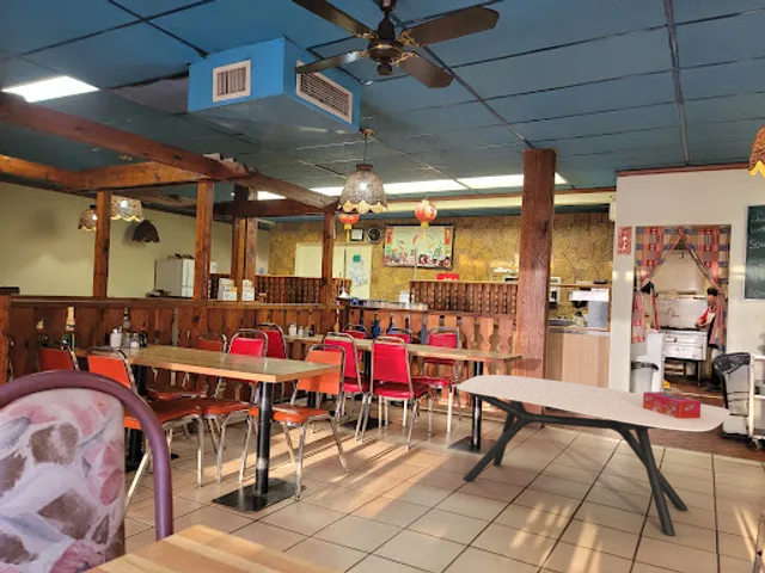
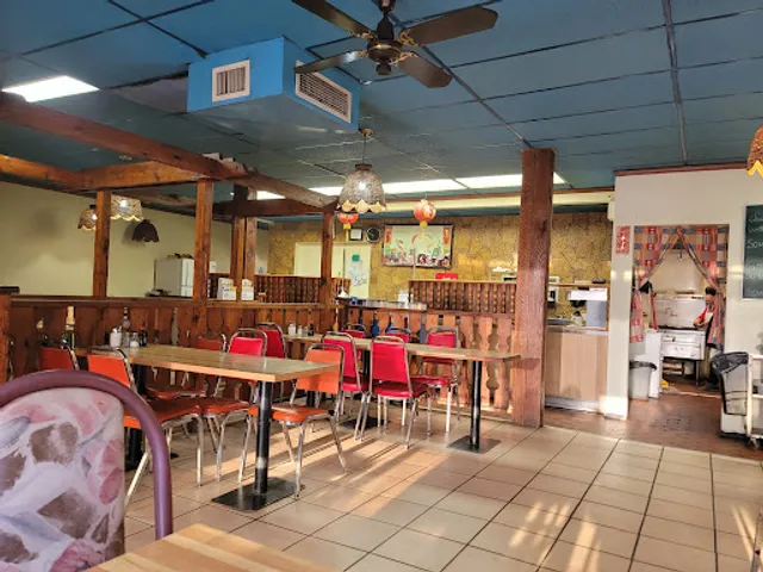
- tissue box [642,390,702,419]
- dining table [455,374,732,537]
